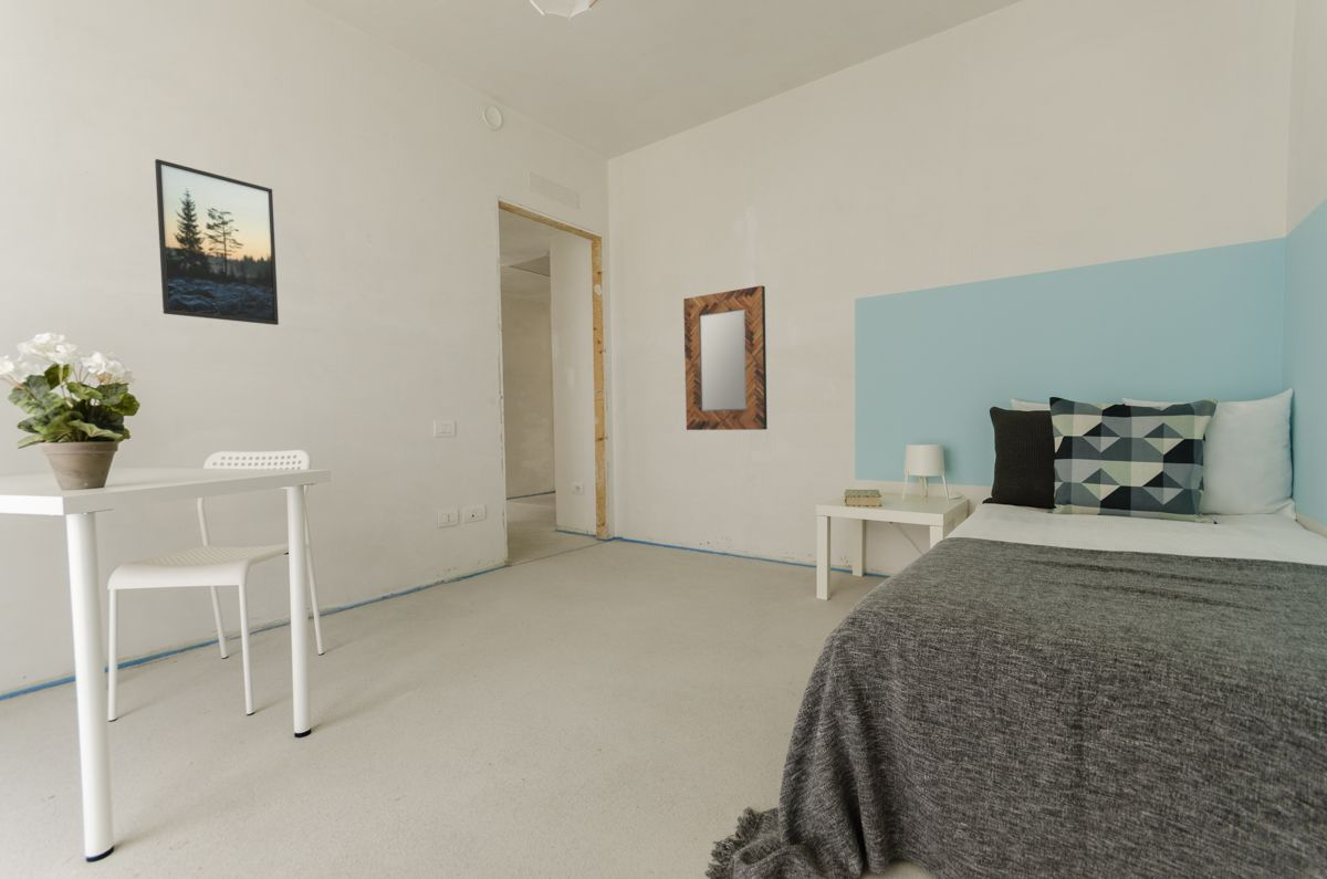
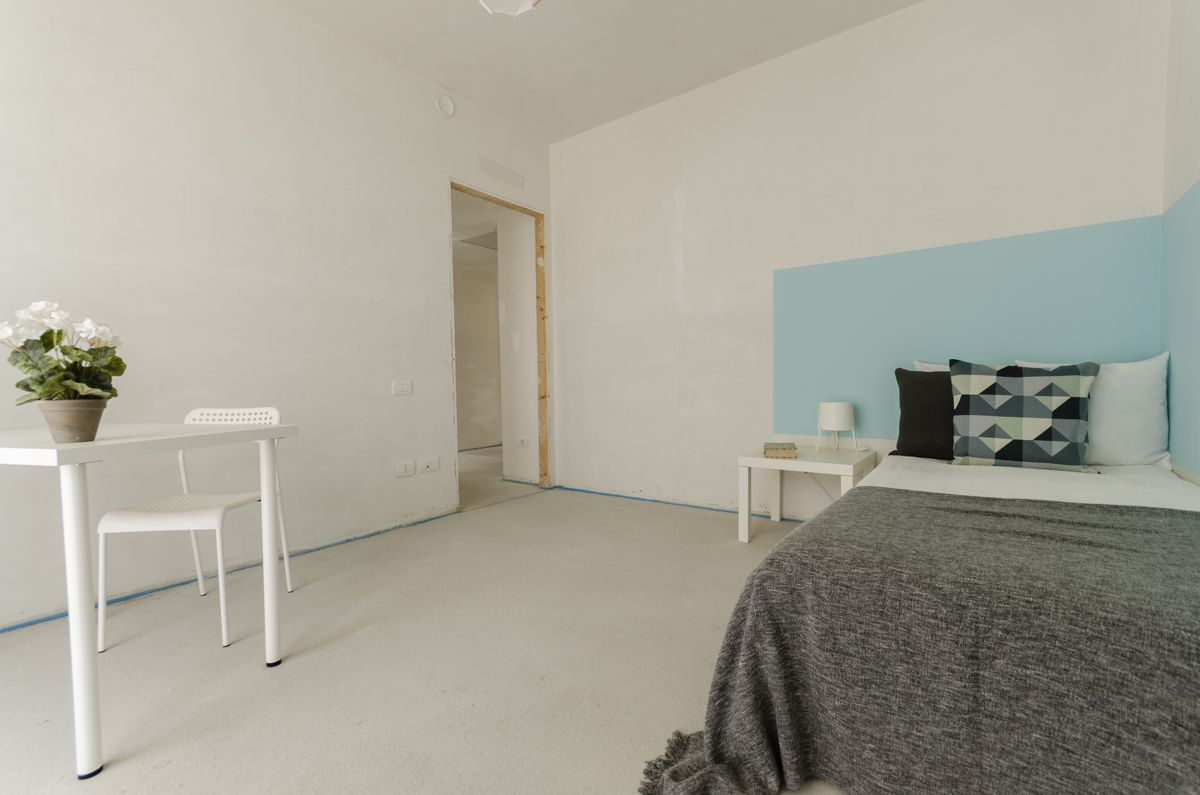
- home mirror [682,284,769,431]
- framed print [154,158,280,326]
